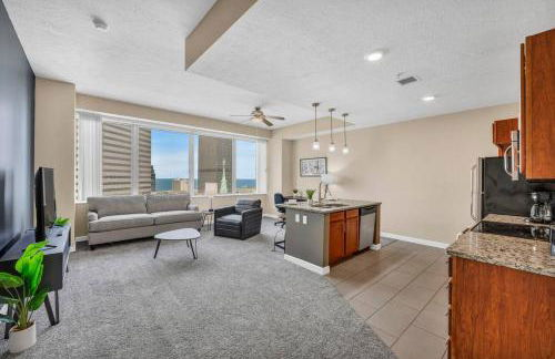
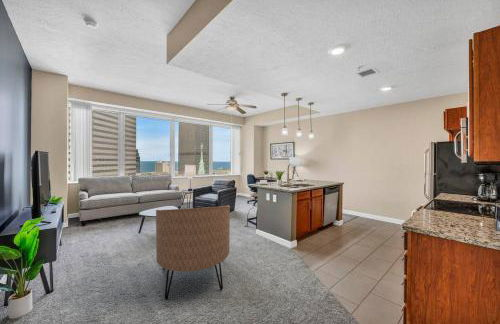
+ armchair [155,205,231,300]
